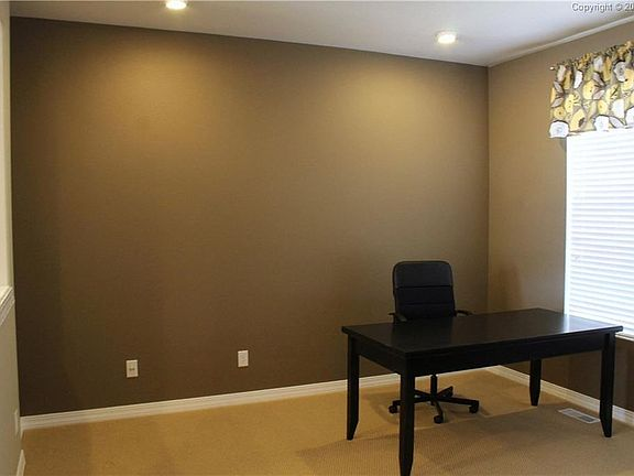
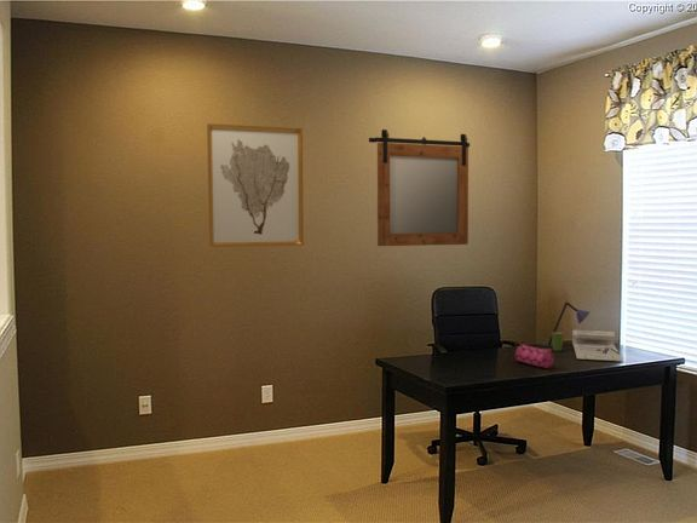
+ wall art [206,122,305,248]
+ mirror [368,128,471,247]
+ desk lamp [540,301,624,362]
+ pencil case [514,344,558,369]
